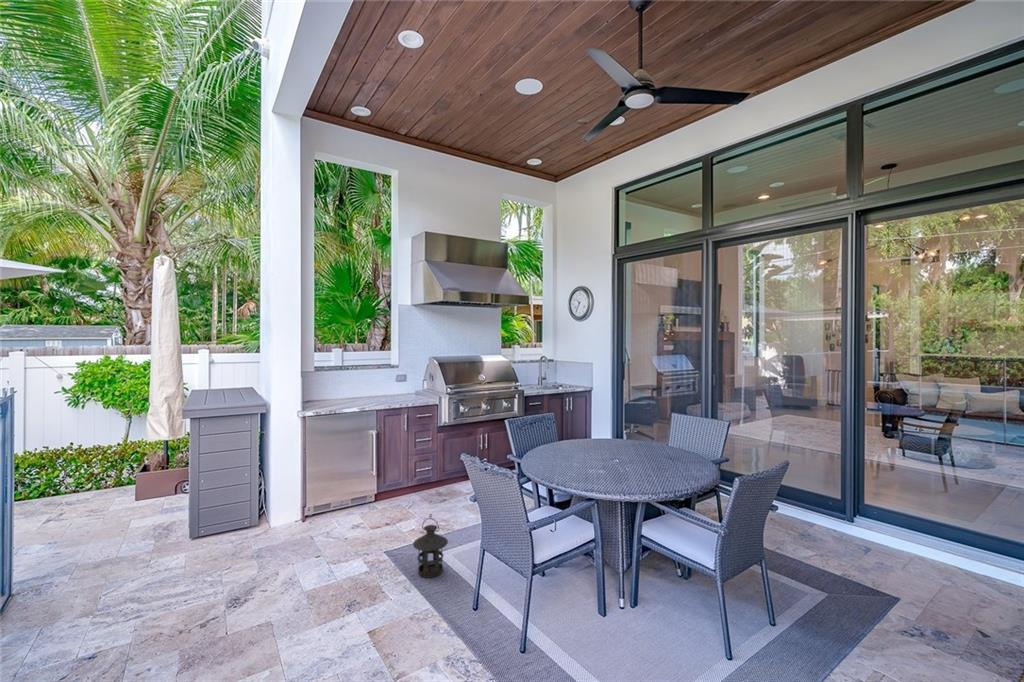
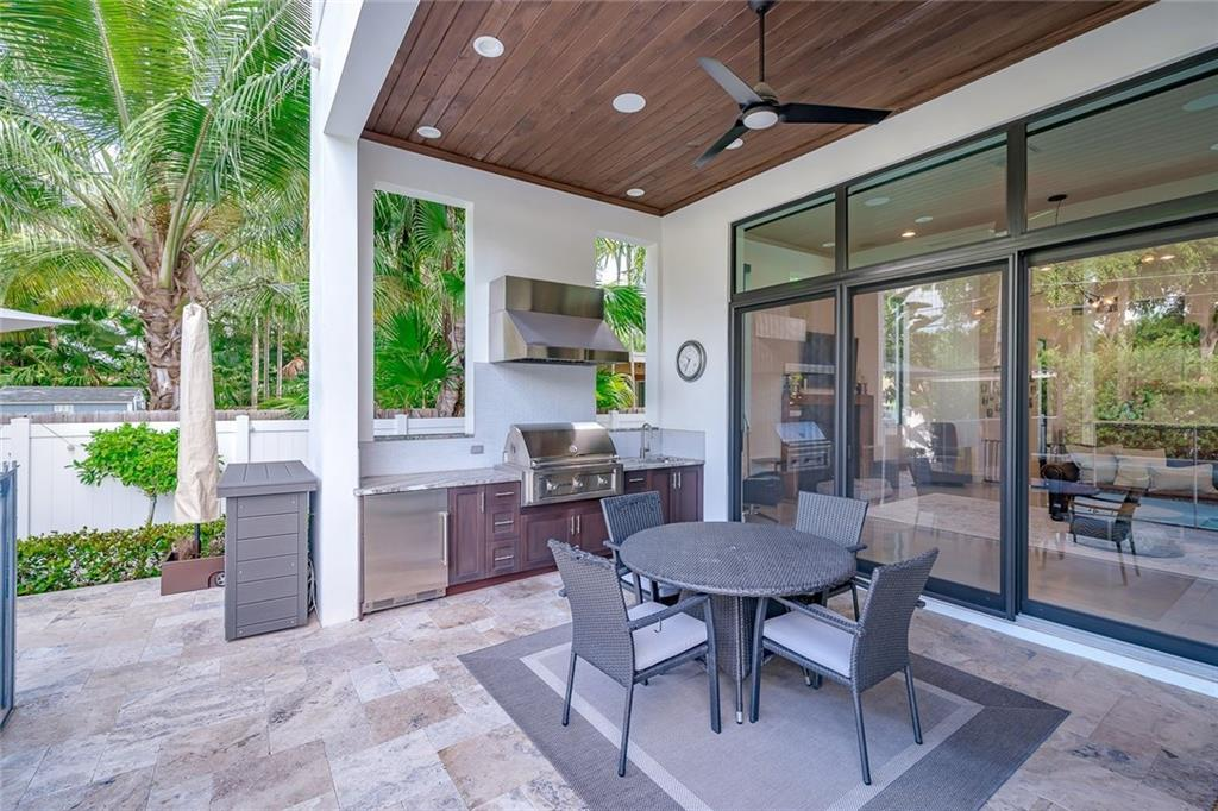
- lantern [412,513,449,579]
